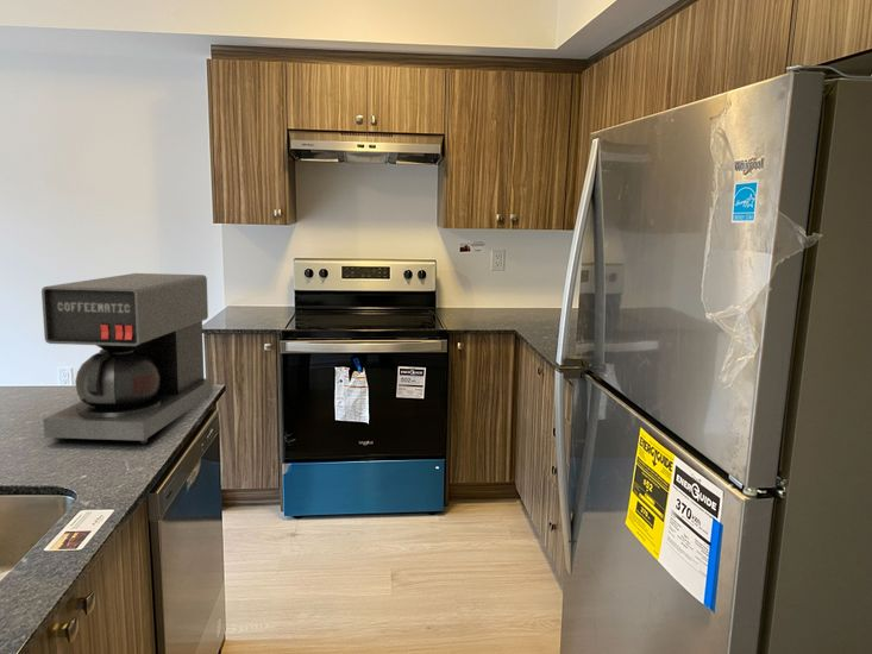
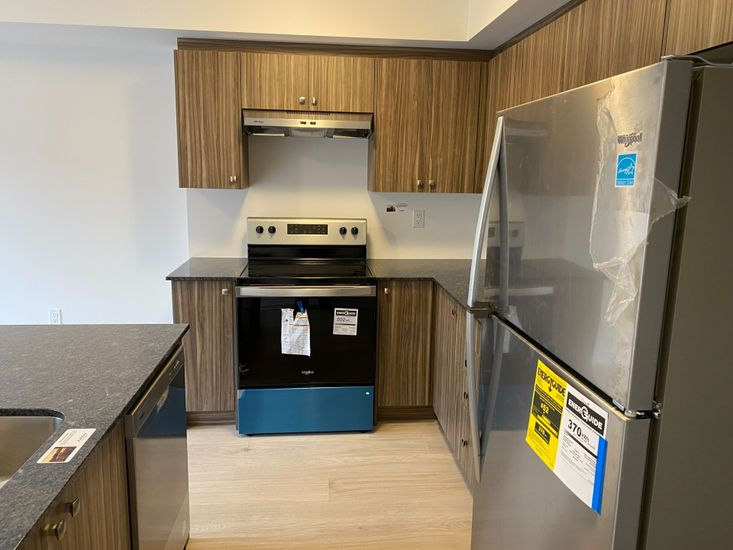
- coffee maker [40,272,214,445]
